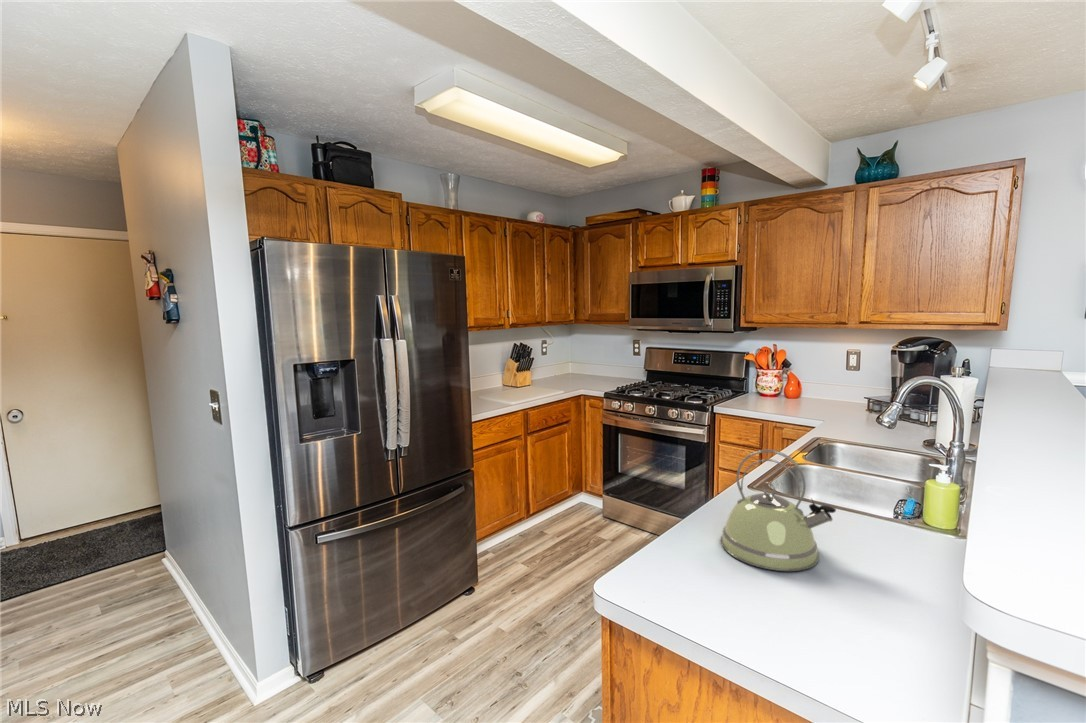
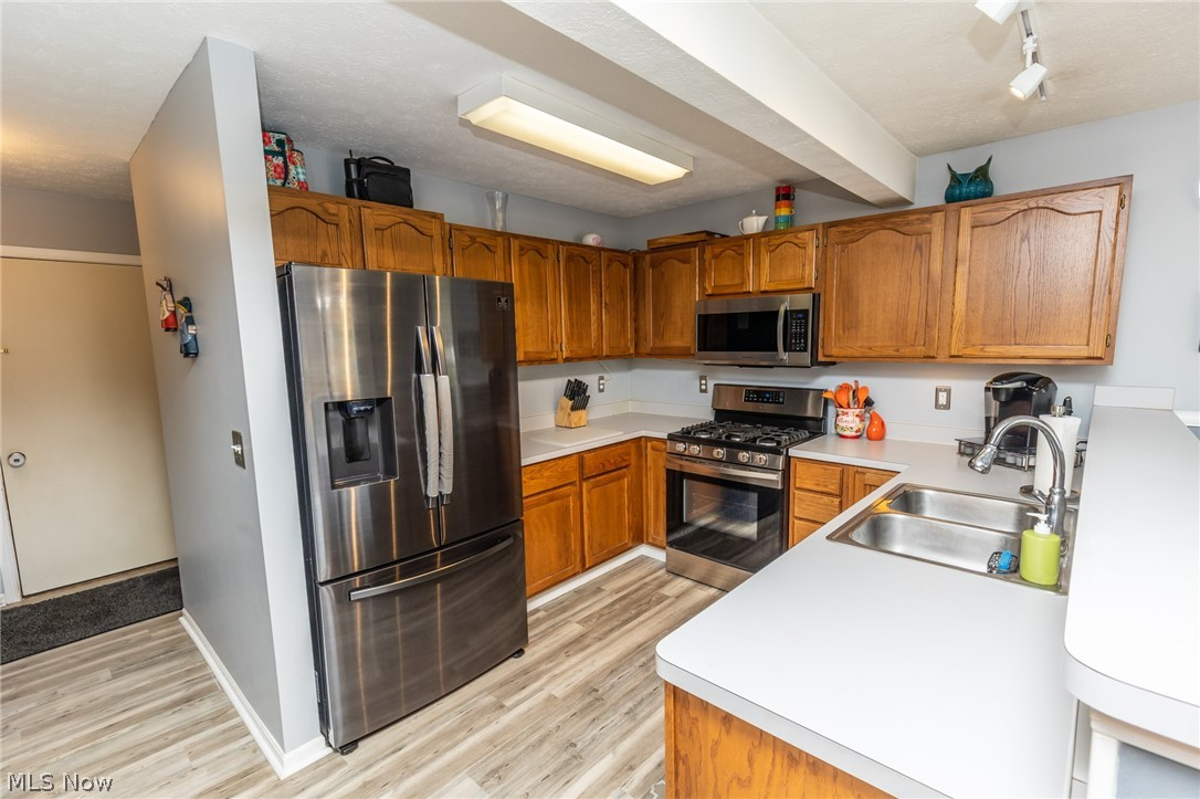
- kettle [720,448,837,572]
